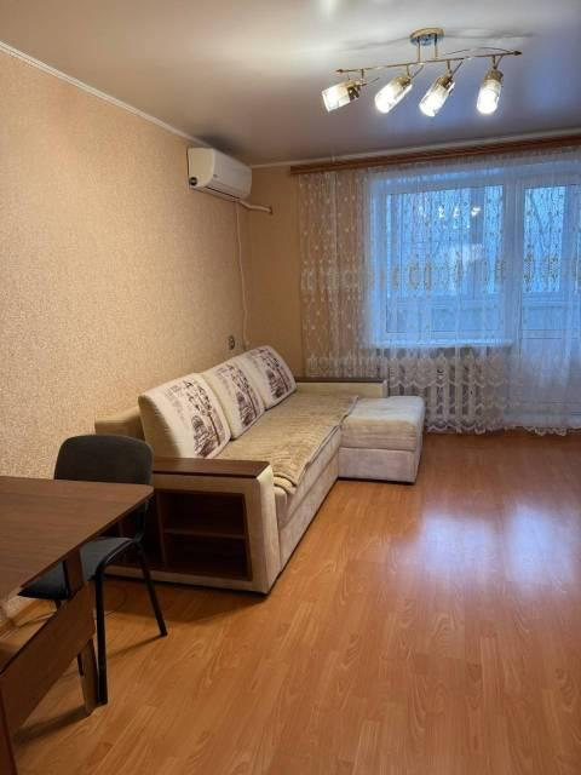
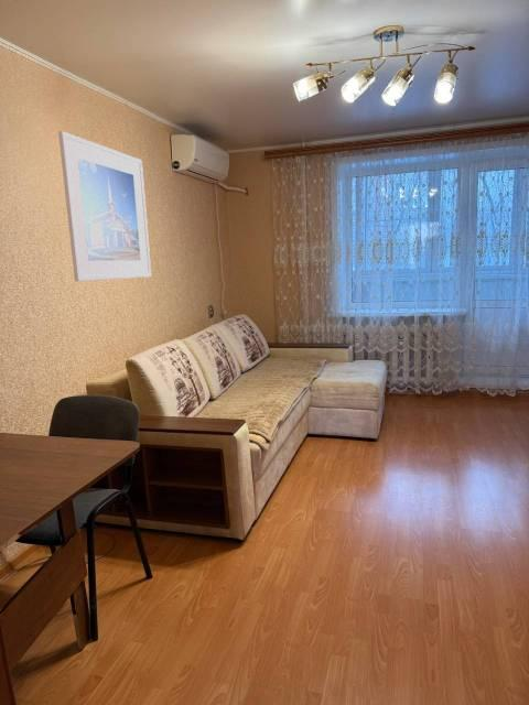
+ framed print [57,130,152,282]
